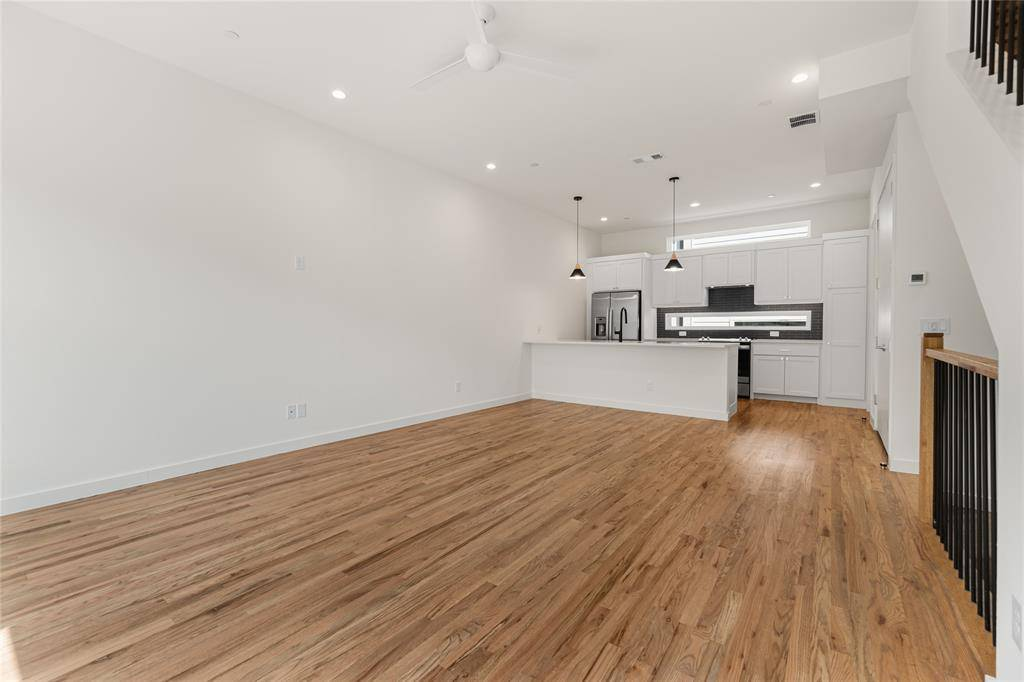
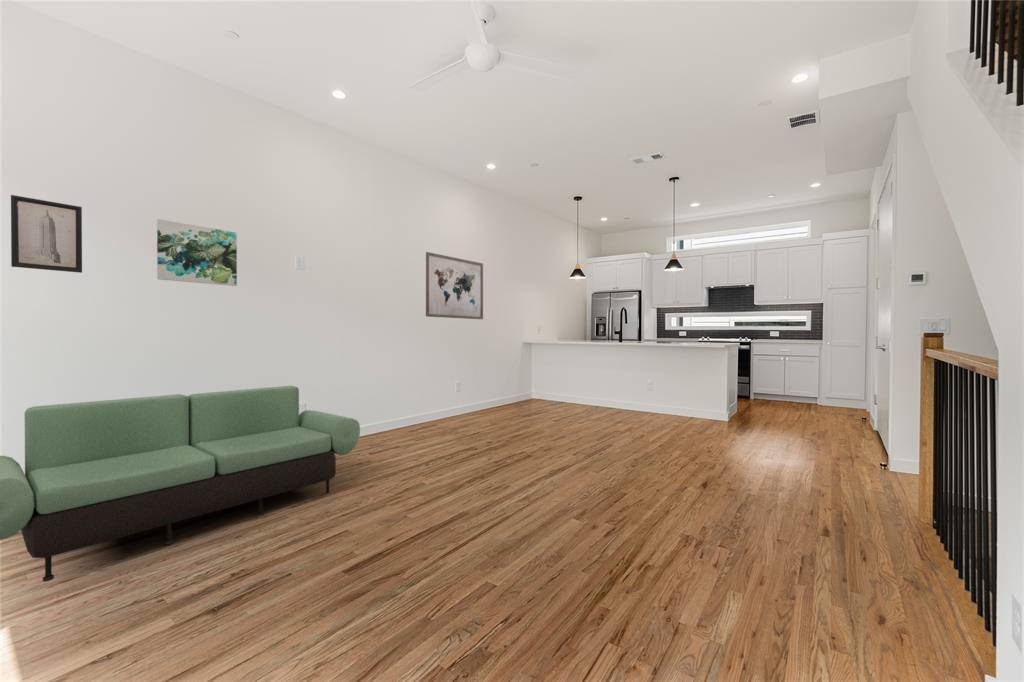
+ sofa [0,385,361,583]
+ wall art [425,251,484,320]
+ wall art [156,218,238,287]
+ wall art [10,194,83,274]
